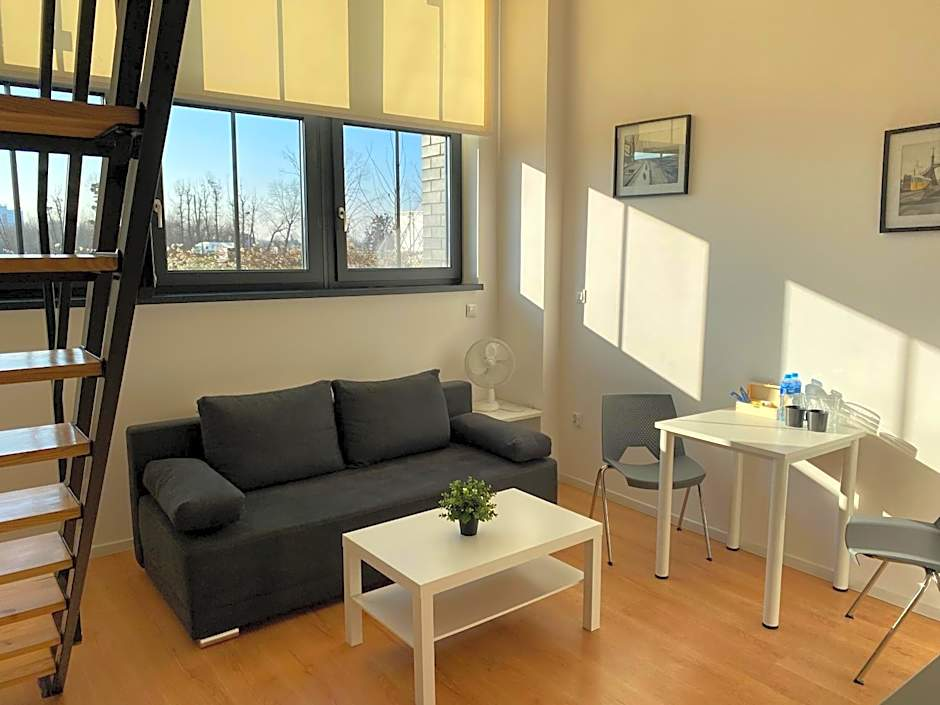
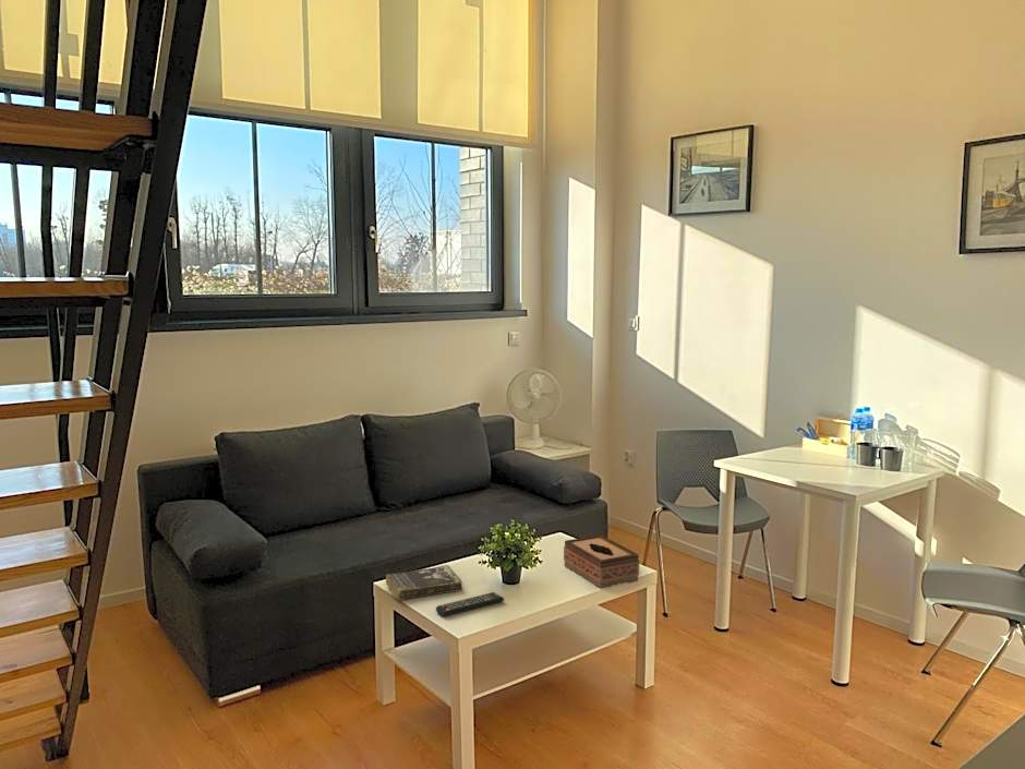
+ tissue box [563,533,640,590]
+ remote control [435,591,505,617]
+ book [385,564,463,601]
